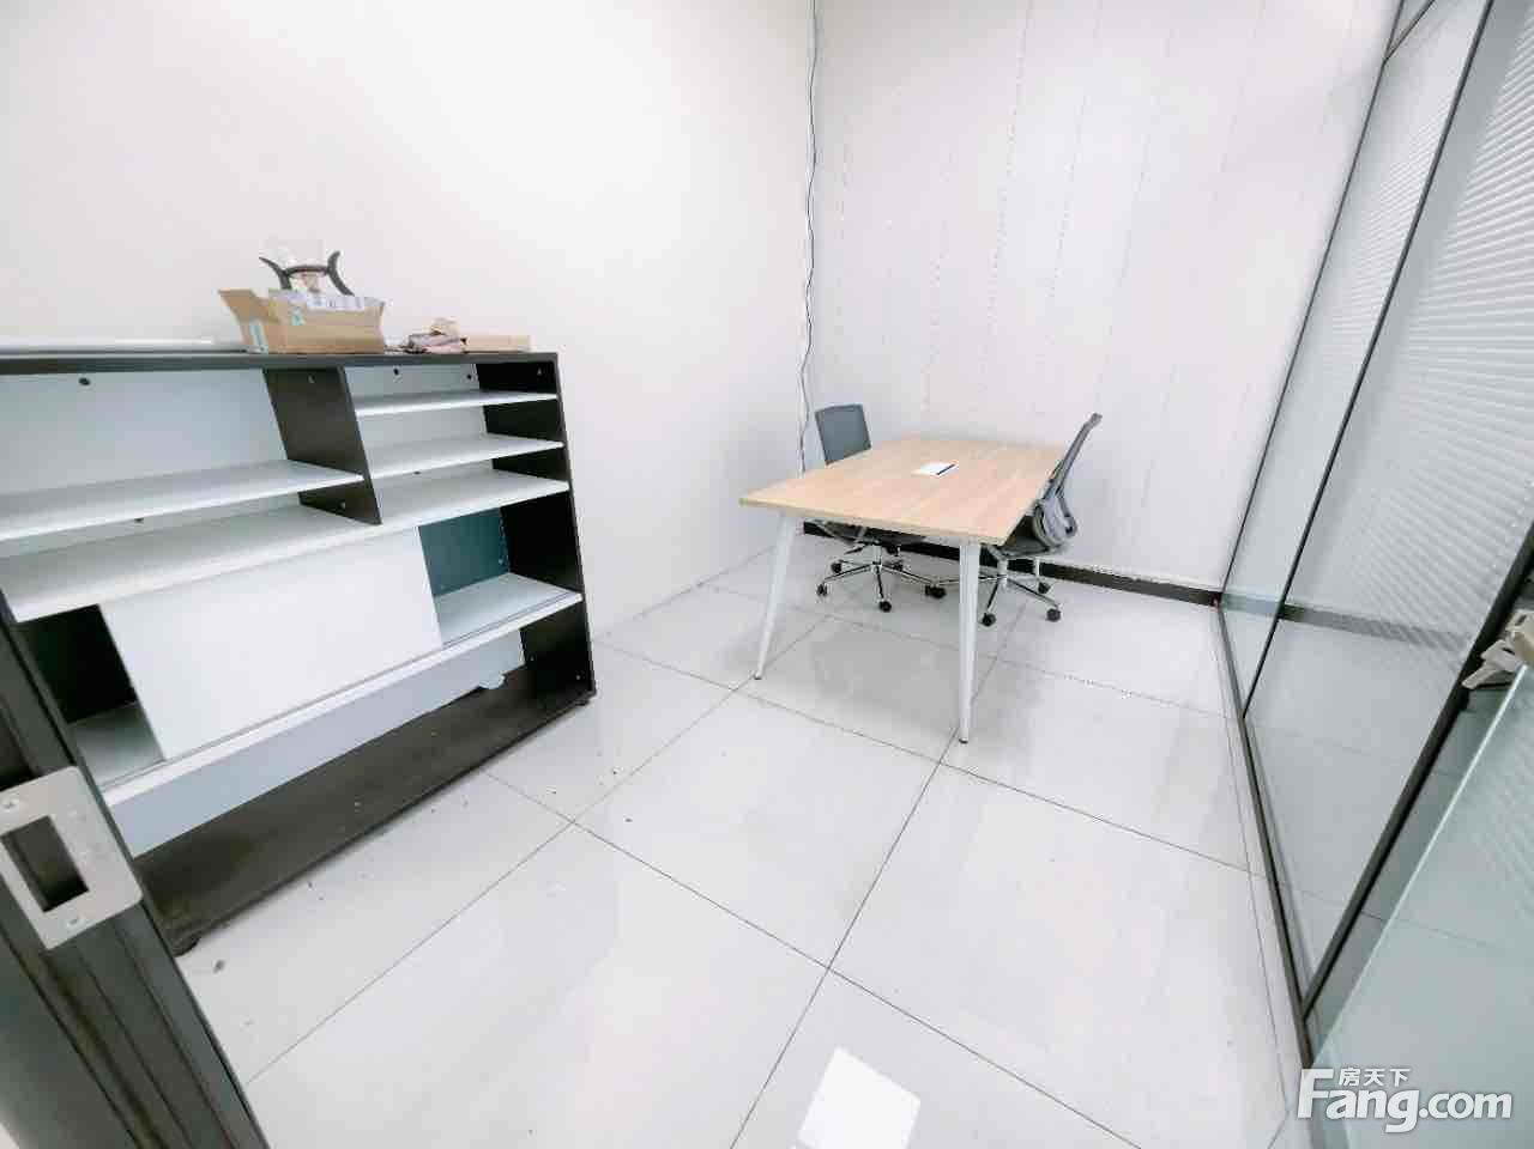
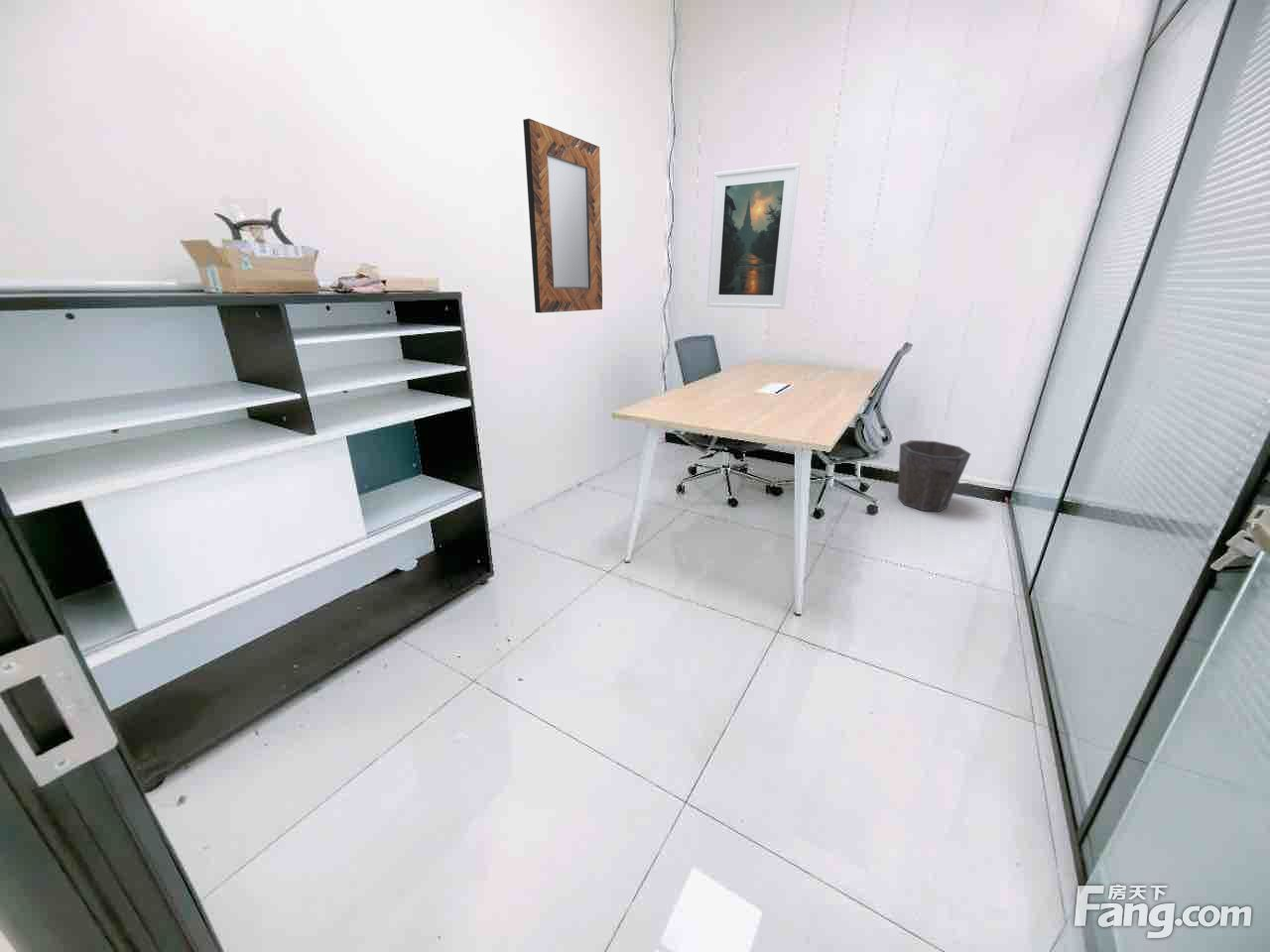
+ waste bin [897,439,971,513]
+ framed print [705,162,801,309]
+ home mirror [522,118,603,314]
